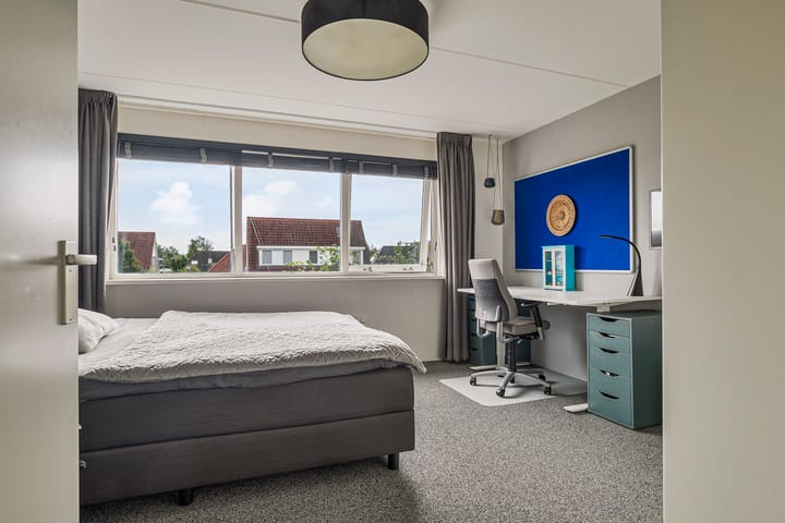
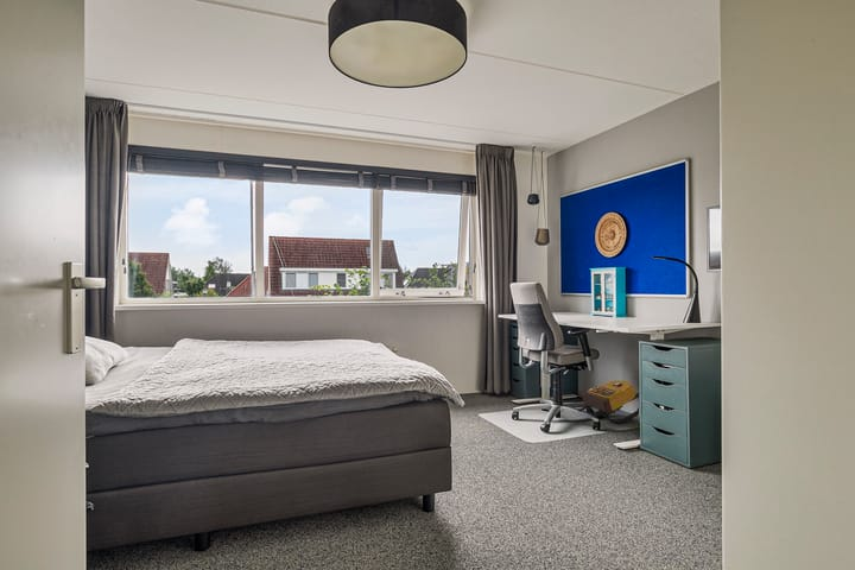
+ backpack [577,379,640,425]
